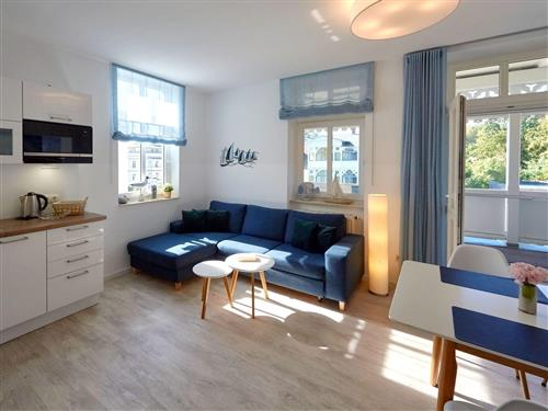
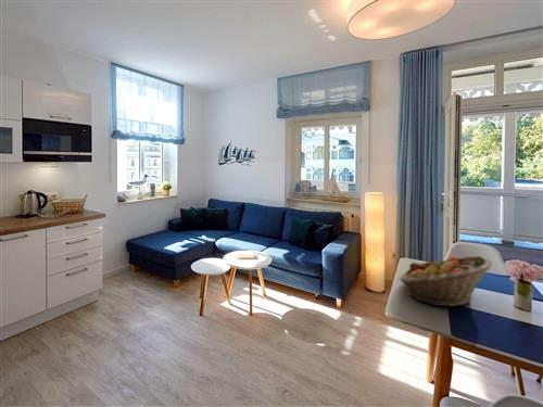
+ fruit basket [399,255,494,307]
